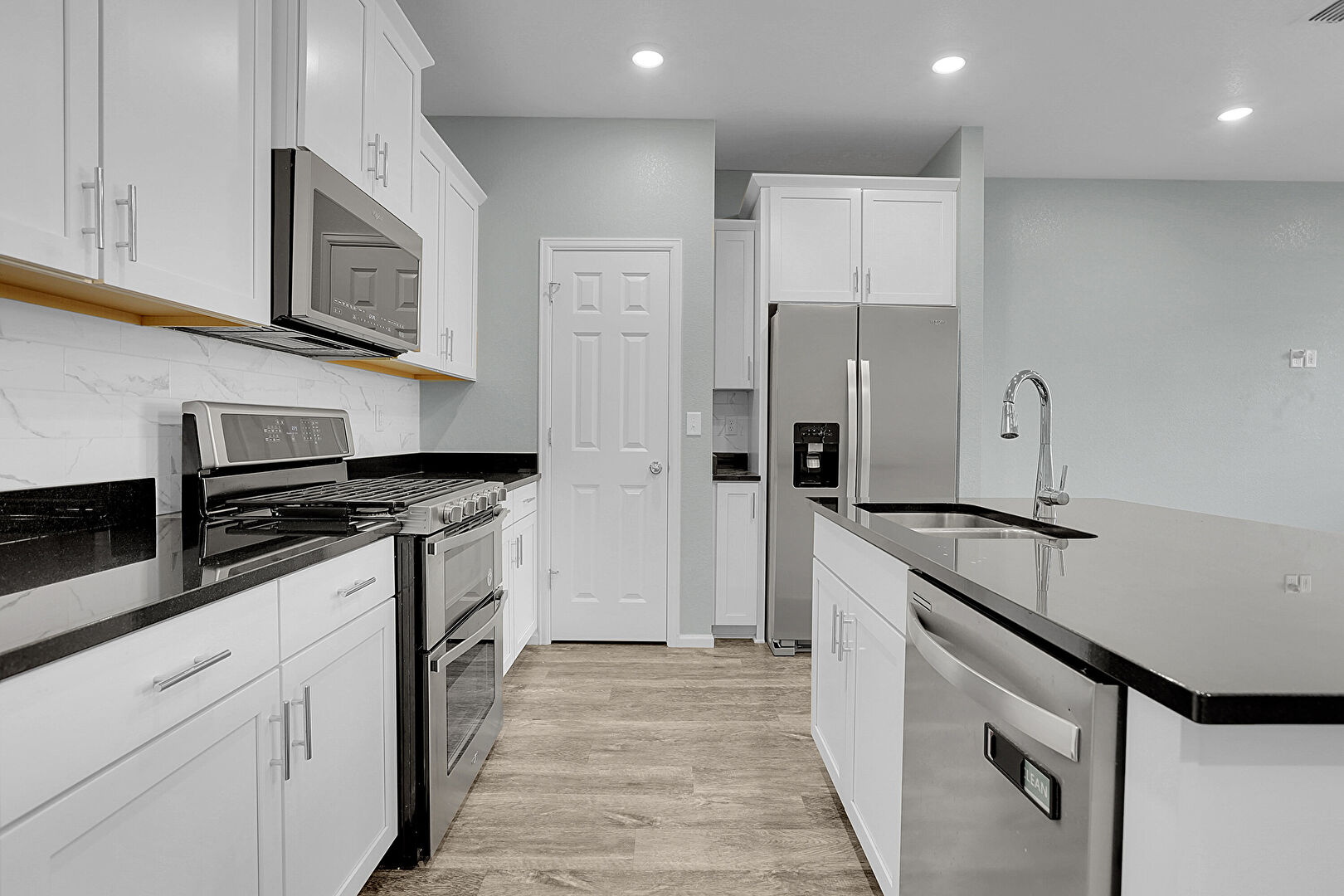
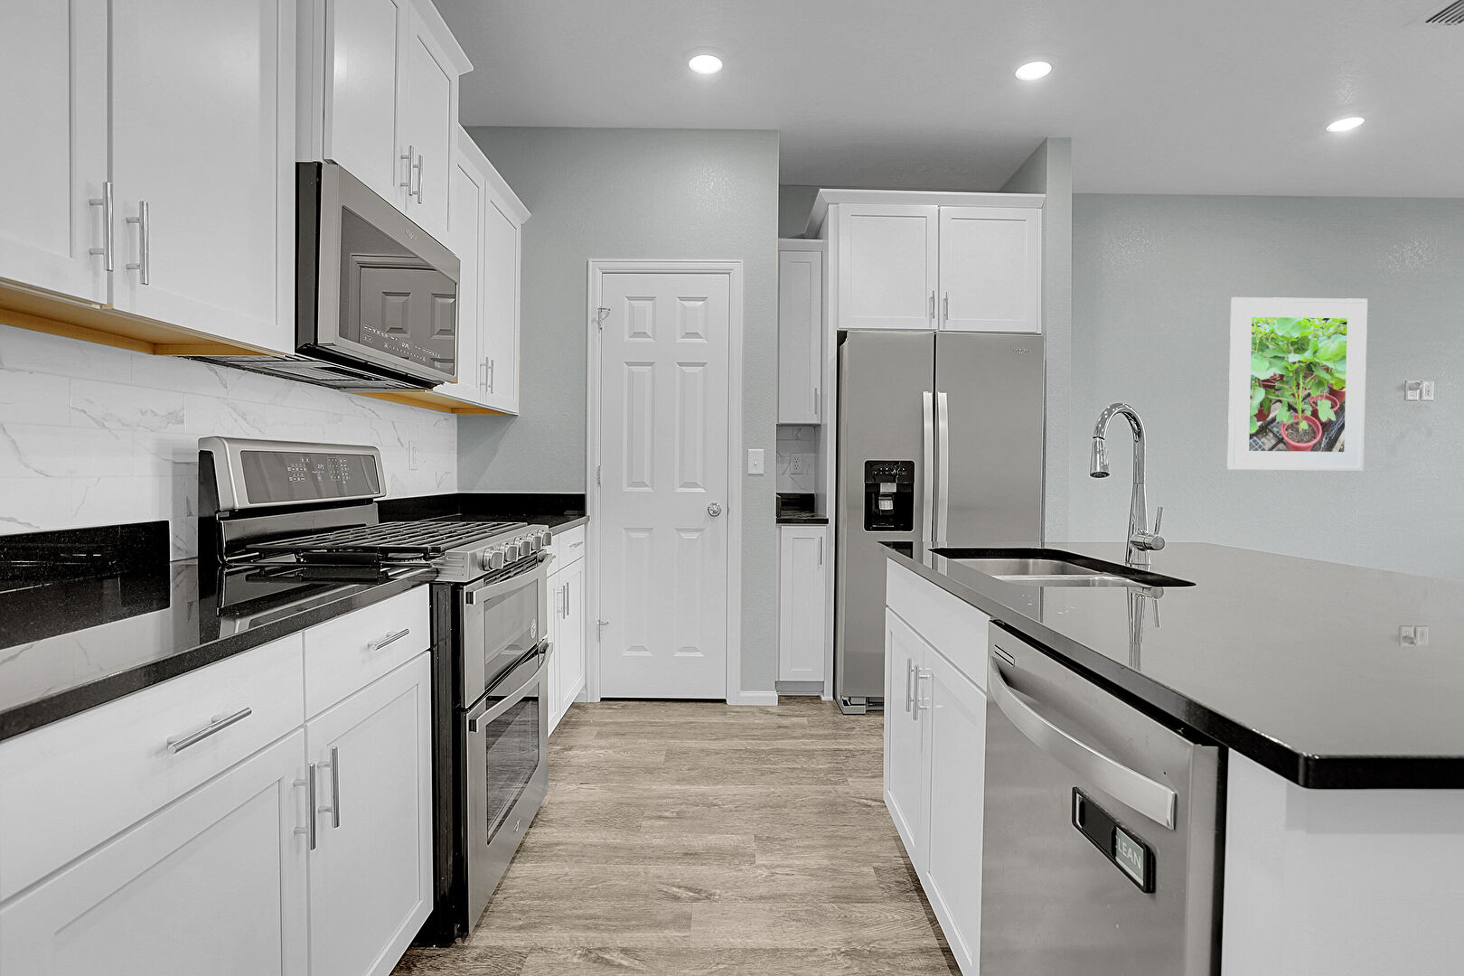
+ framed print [1227,296,1368,473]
